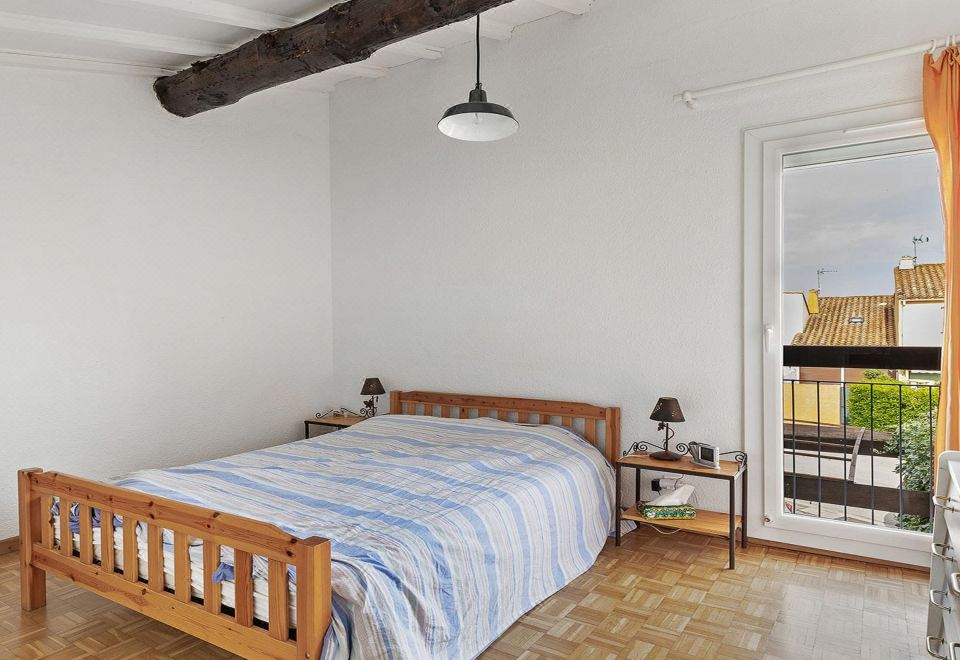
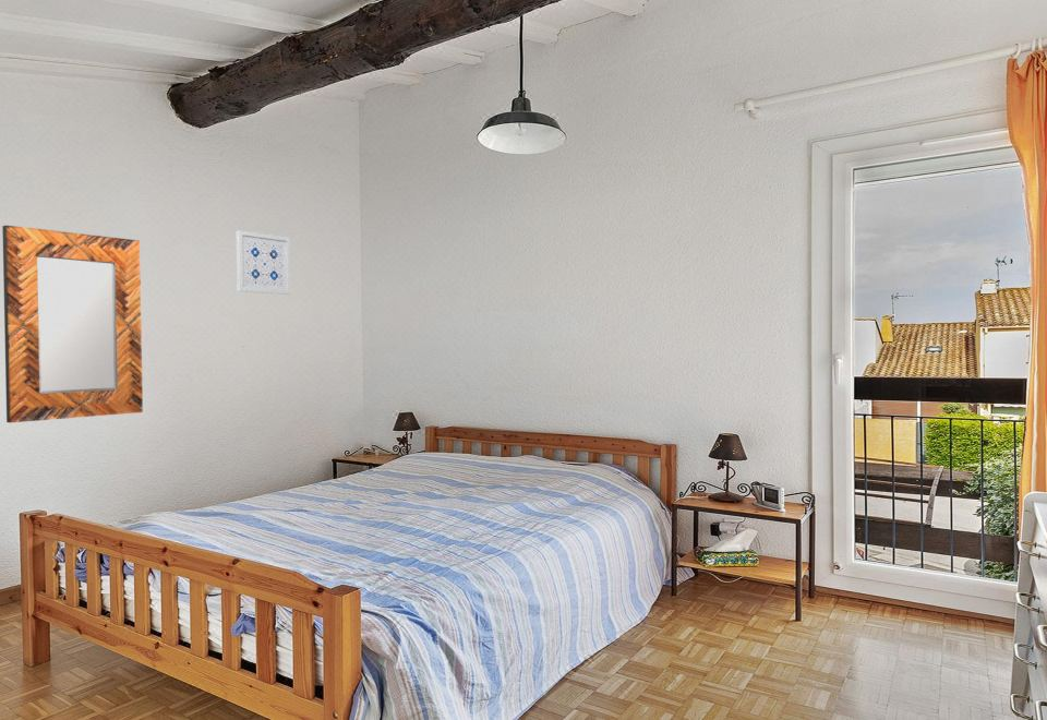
+ wall art [236,230,291,296]
+ home mirror [1,225,144,424]
